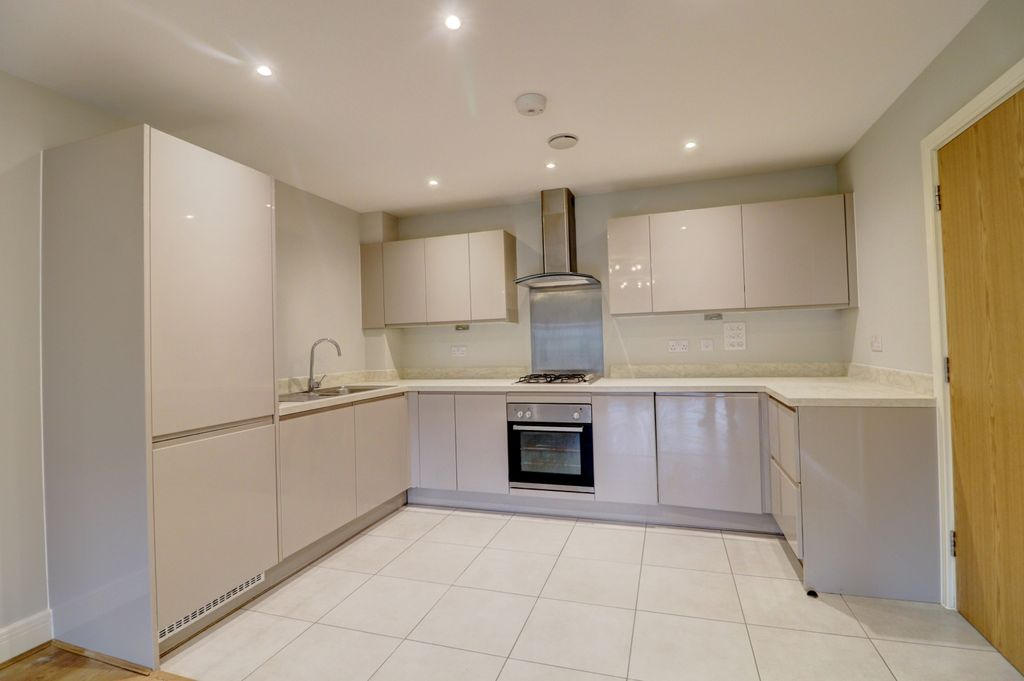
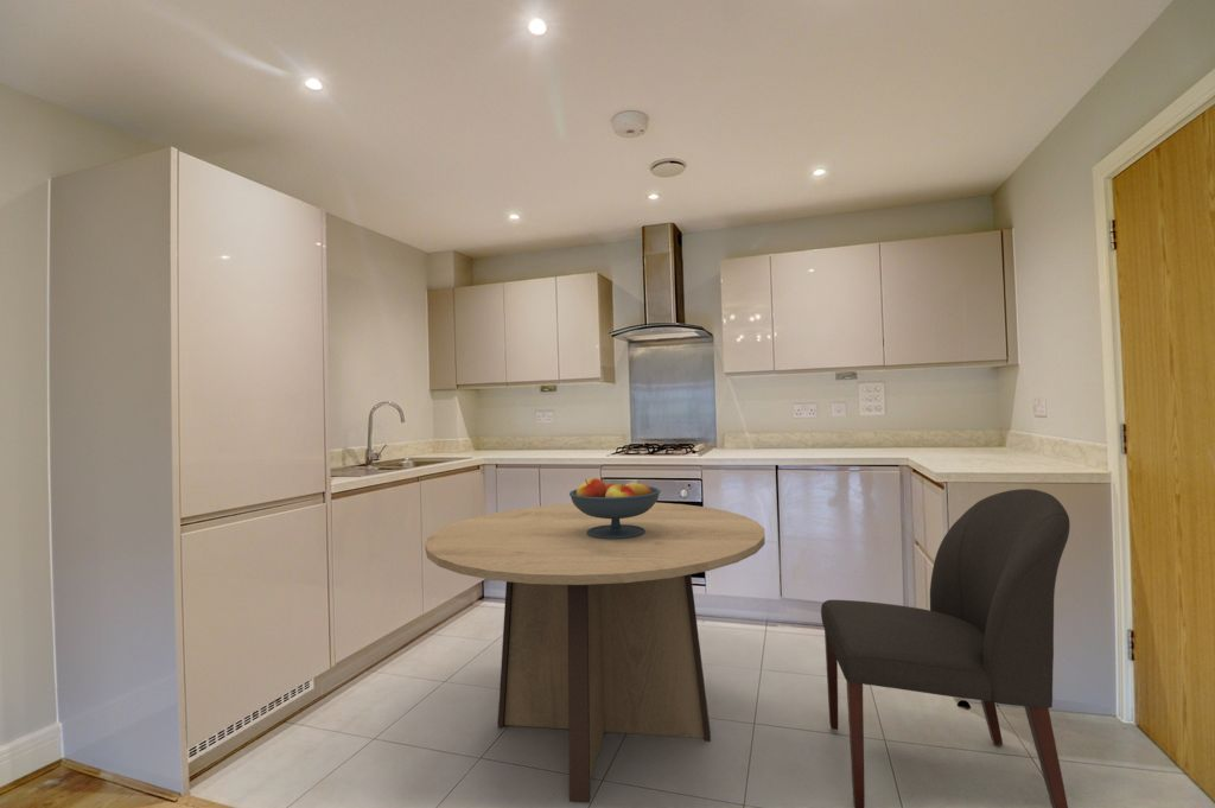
+ dining table [424,502,766,804]
+ chair [820,488,1071,808]
+ fruit bowl [568,477,662,539]
